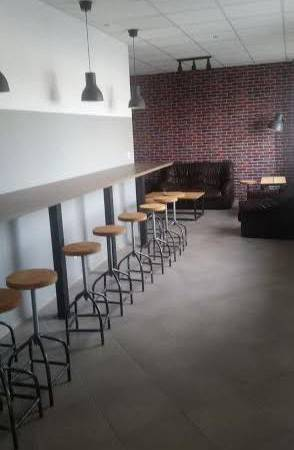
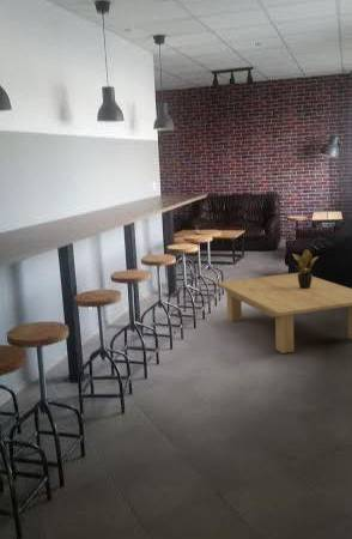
+ potted plant [292,248,320,289]
+ coffee table [216,272,352,355]
